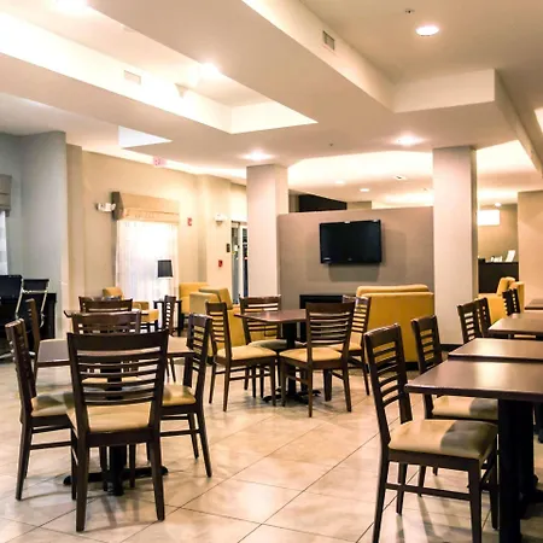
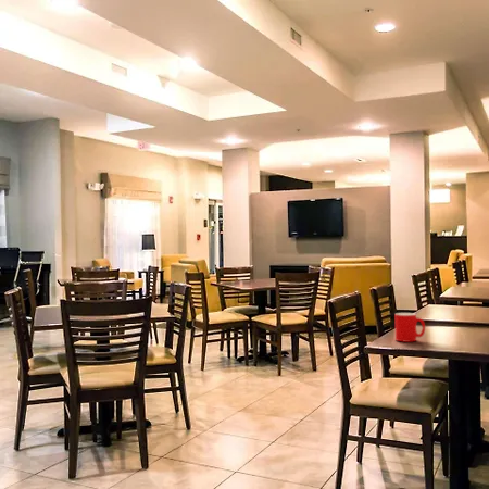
+ cup [393,312,426,343]
